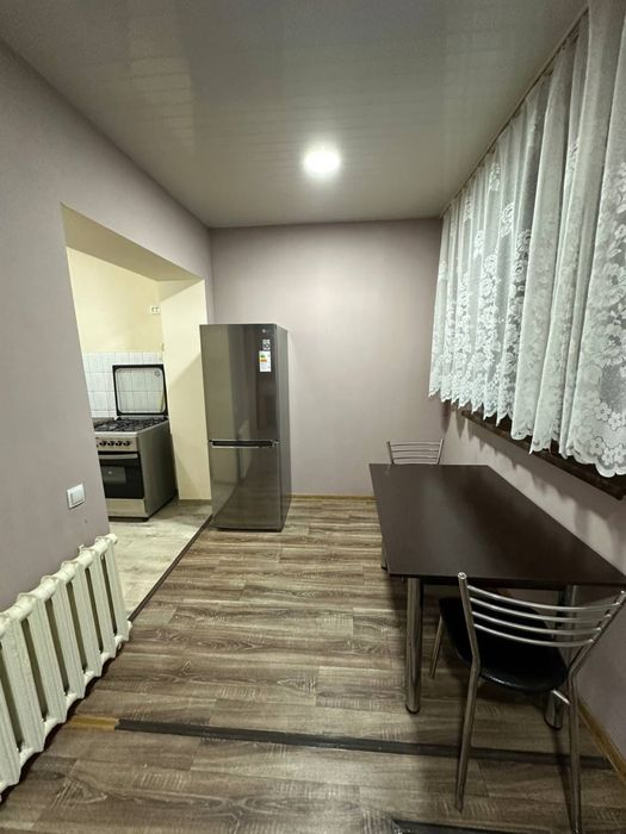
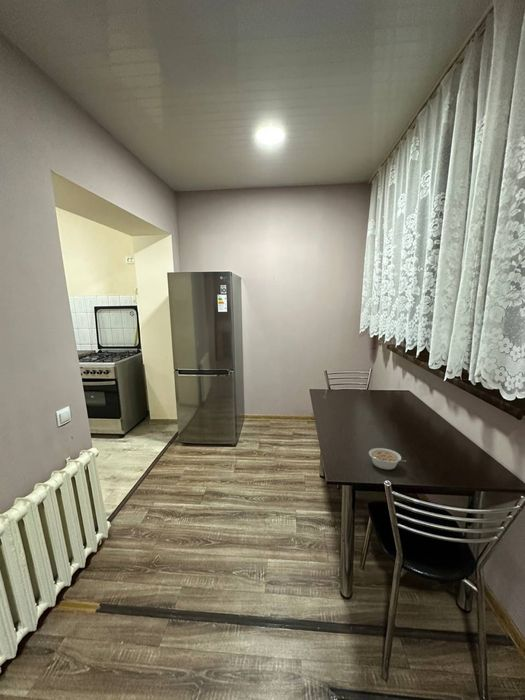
+ legume [368,447,407,471]
